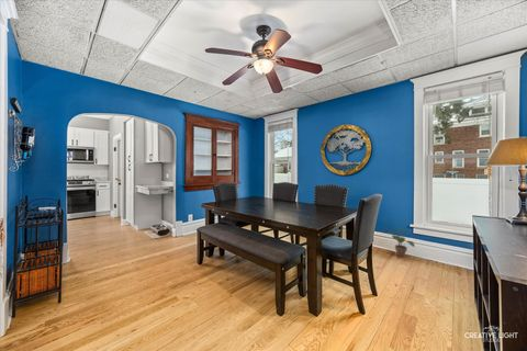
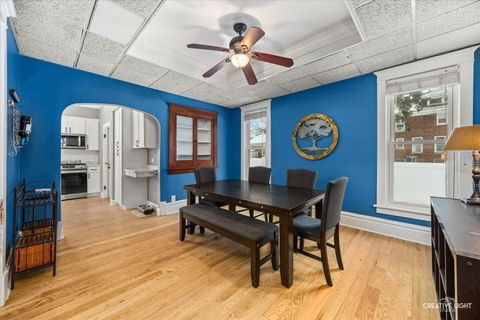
- potted plant [385,229,416,258]
